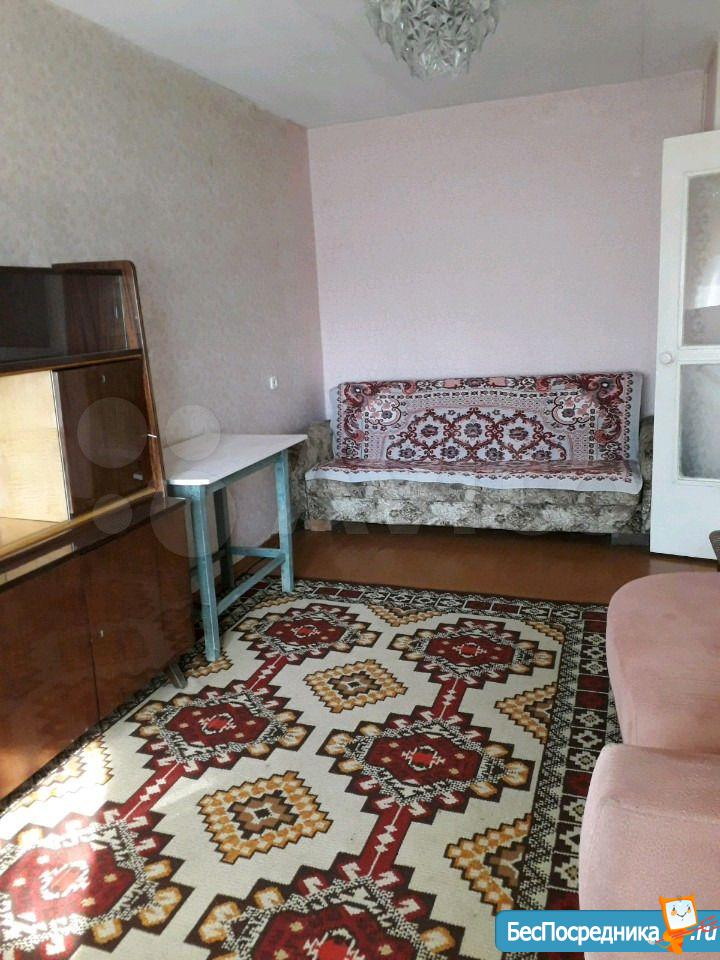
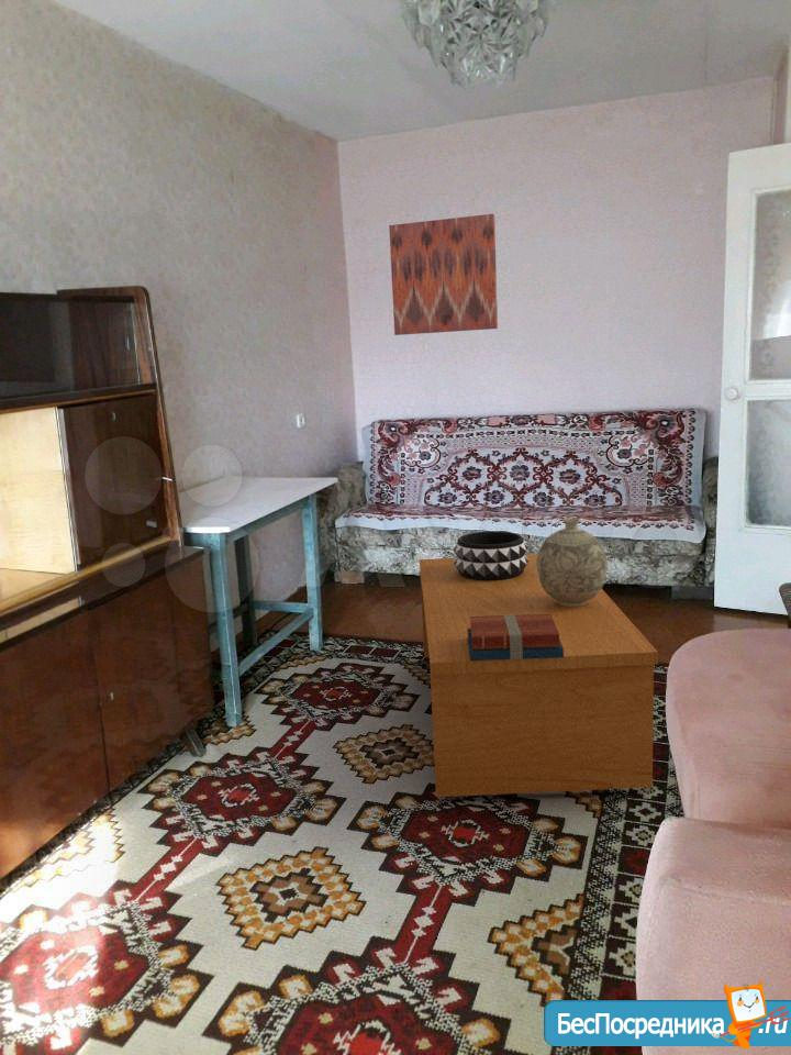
+ wall art [388,213,499,336]
+ coffee table [419,553,659,798]
+ decorative bowl [452,531,530,580]
+ decorative vase [536,517,609,607]
+ books [467,614,564,660]
